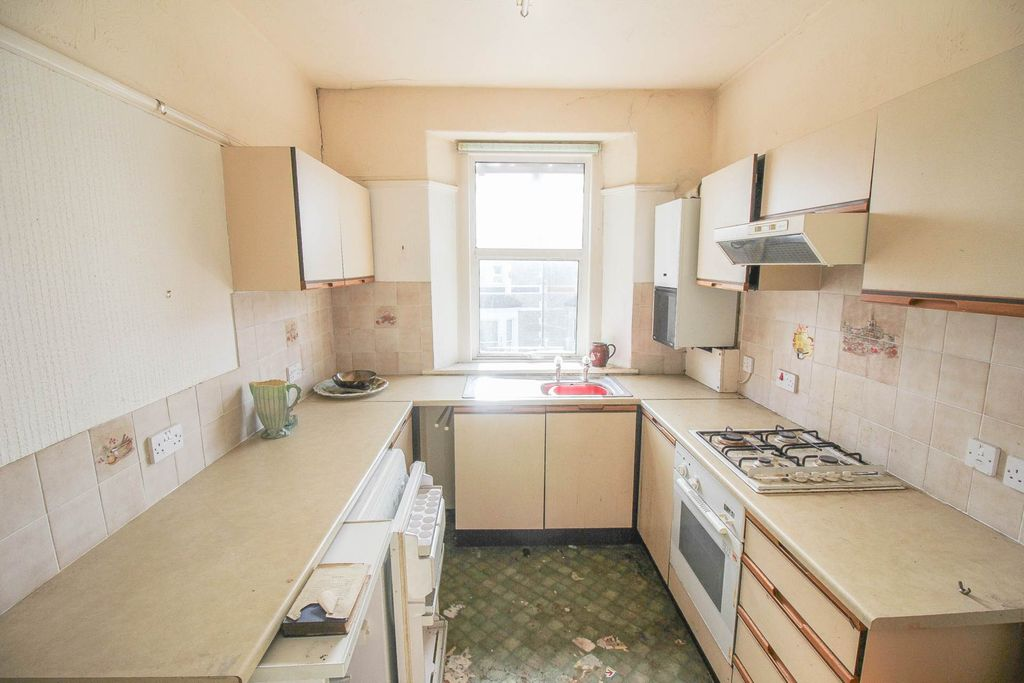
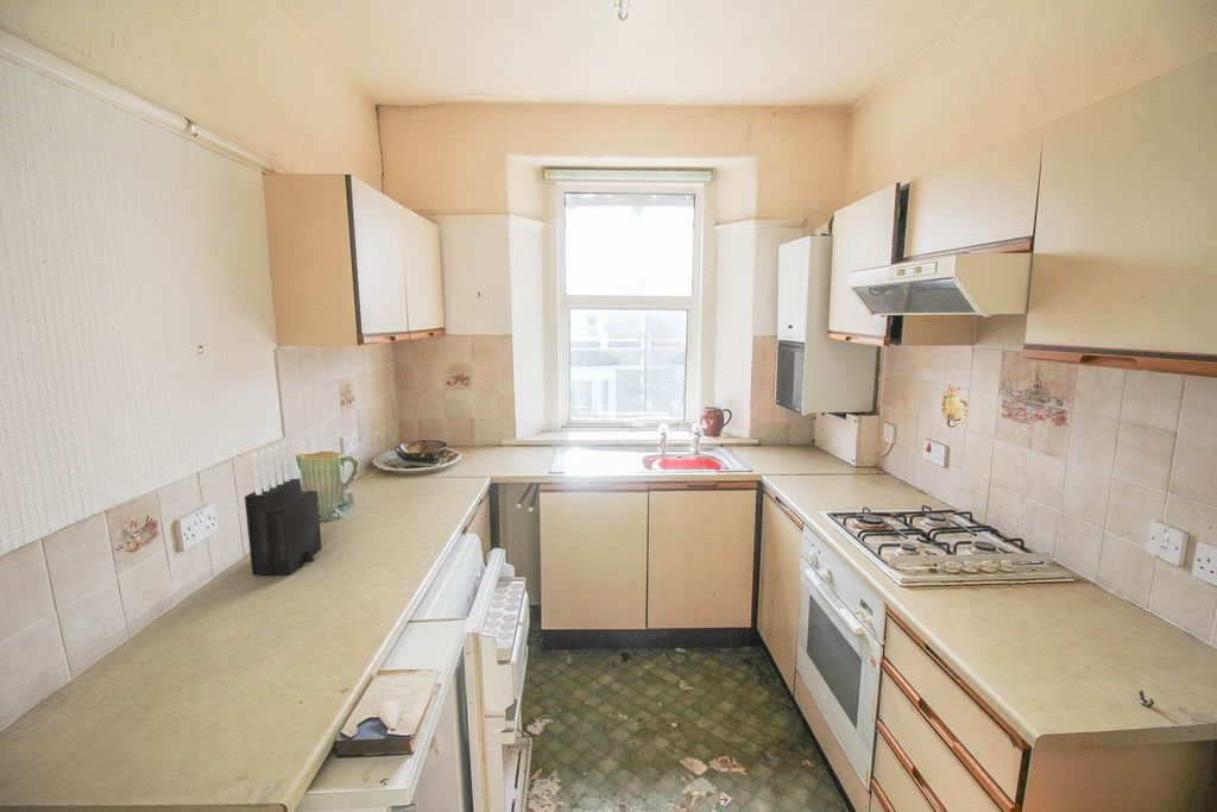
+ knife block [244,442,323,577]
